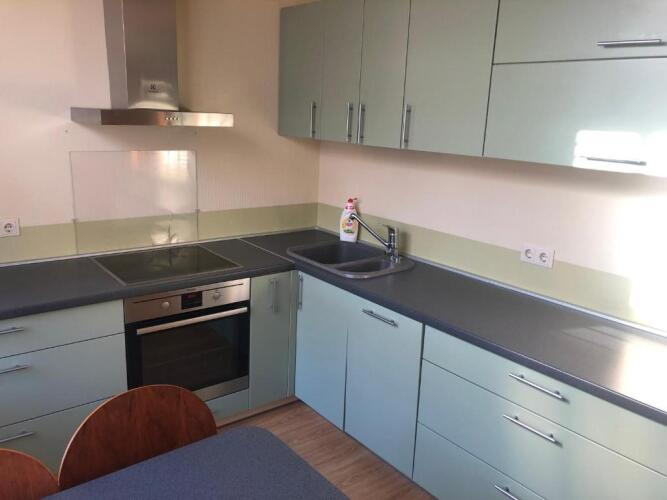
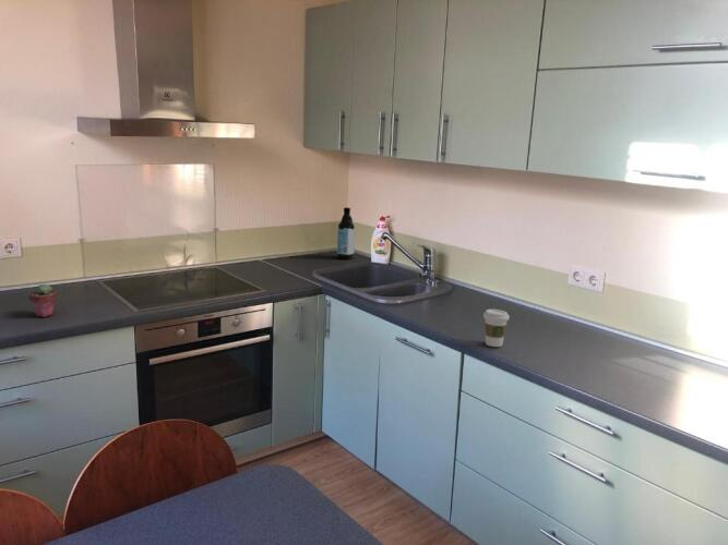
+ water bottle [336,206,356,259]
+ potted succulent [27,282,58,318]
+ coffee cup [482,308,511,348]
